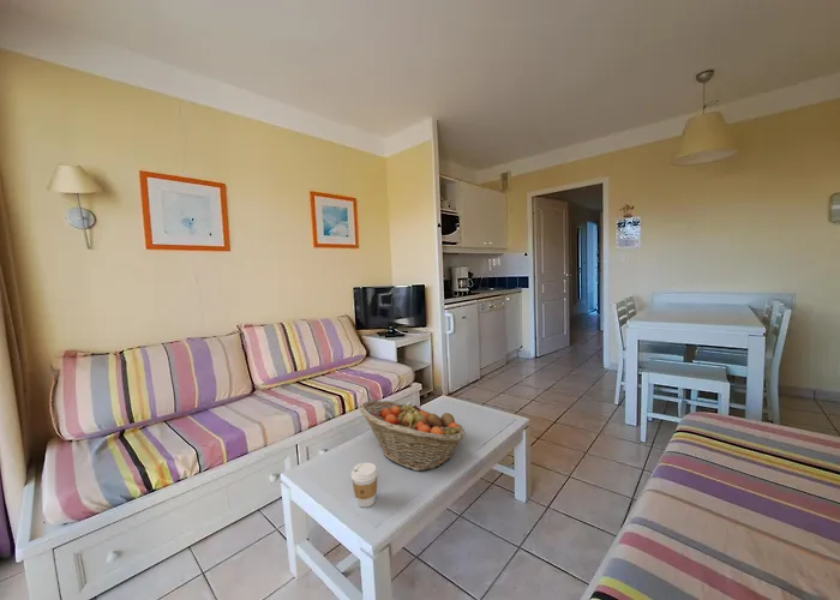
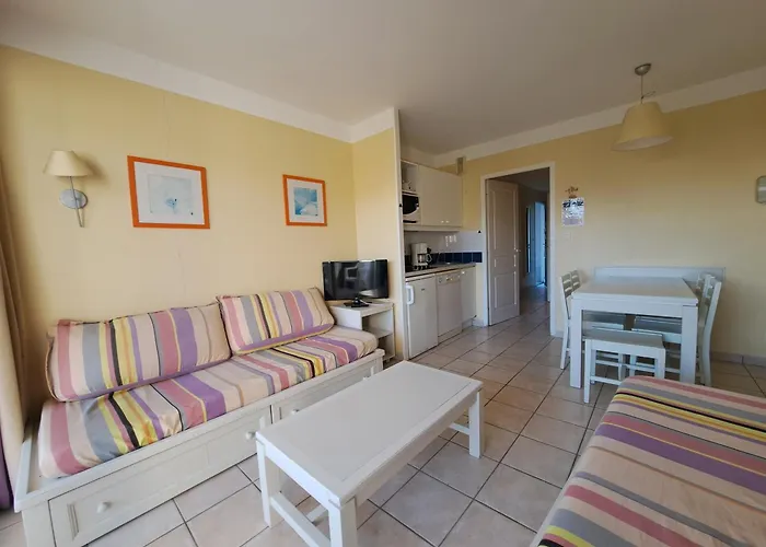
- fruit basket [358,400,467,473]
- coffee cup [350,462,379,509]
